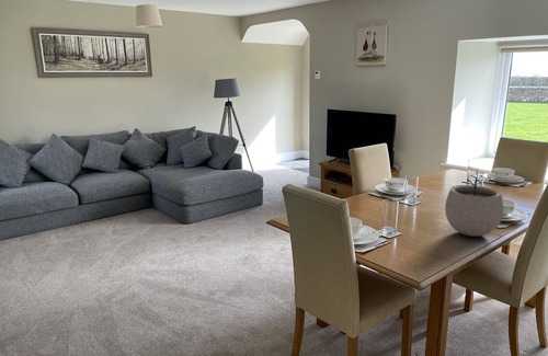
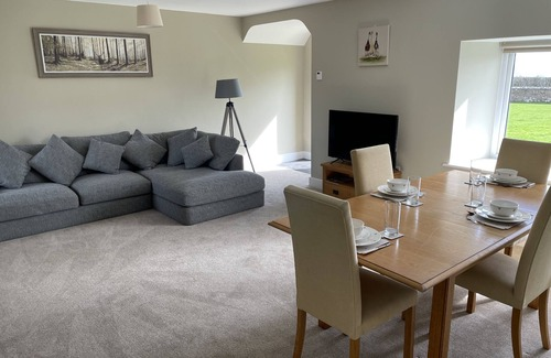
- plant pot [444,169,504,238]
